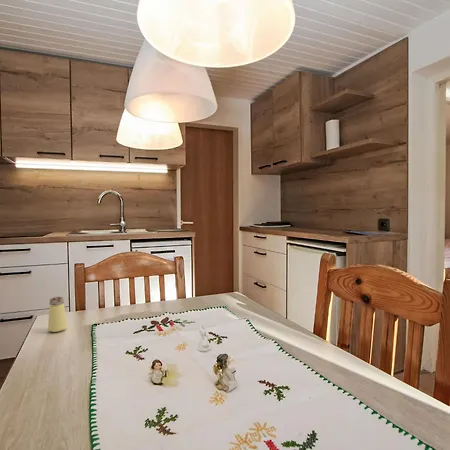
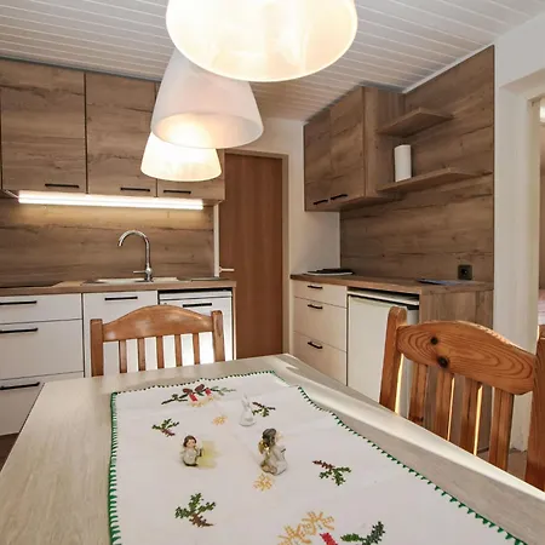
- saltshaker [47,296,68,333]
